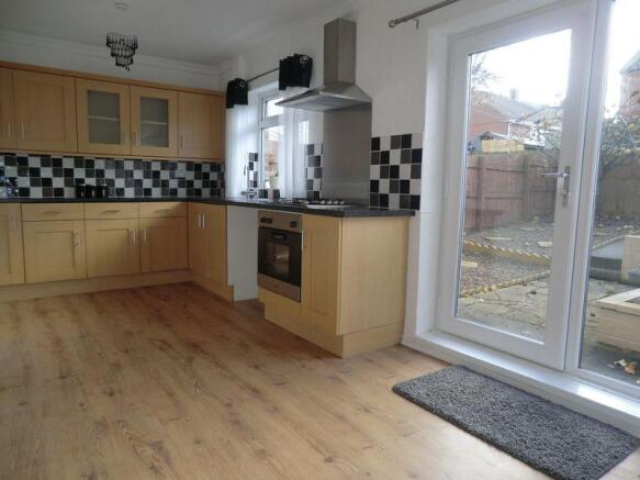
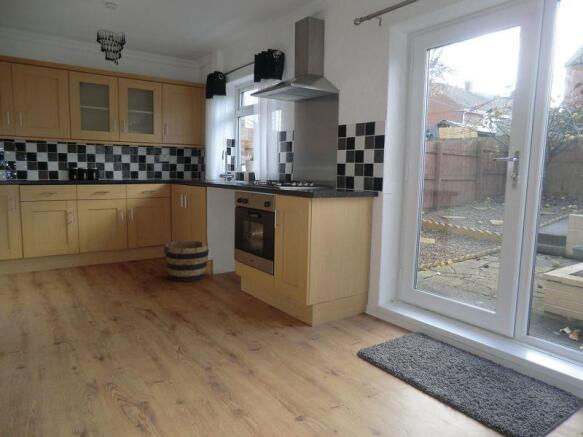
+ bucket [163,240,210,283]
